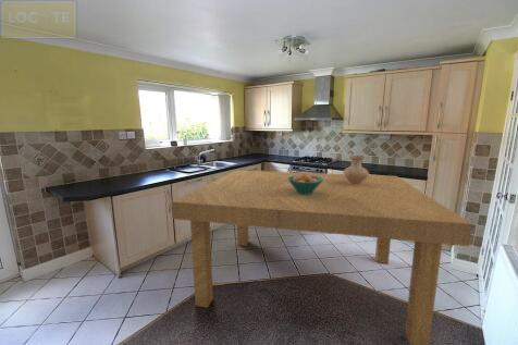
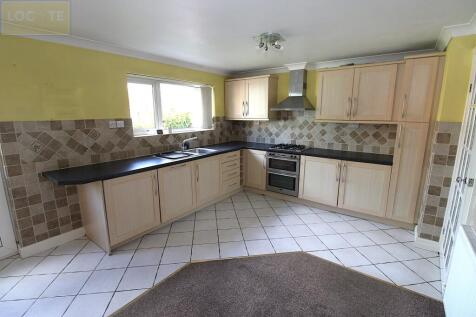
- dining table [170,169,473,345]
- vase [342,155,370,185]
- fruit bowl [287,171,323,194]
